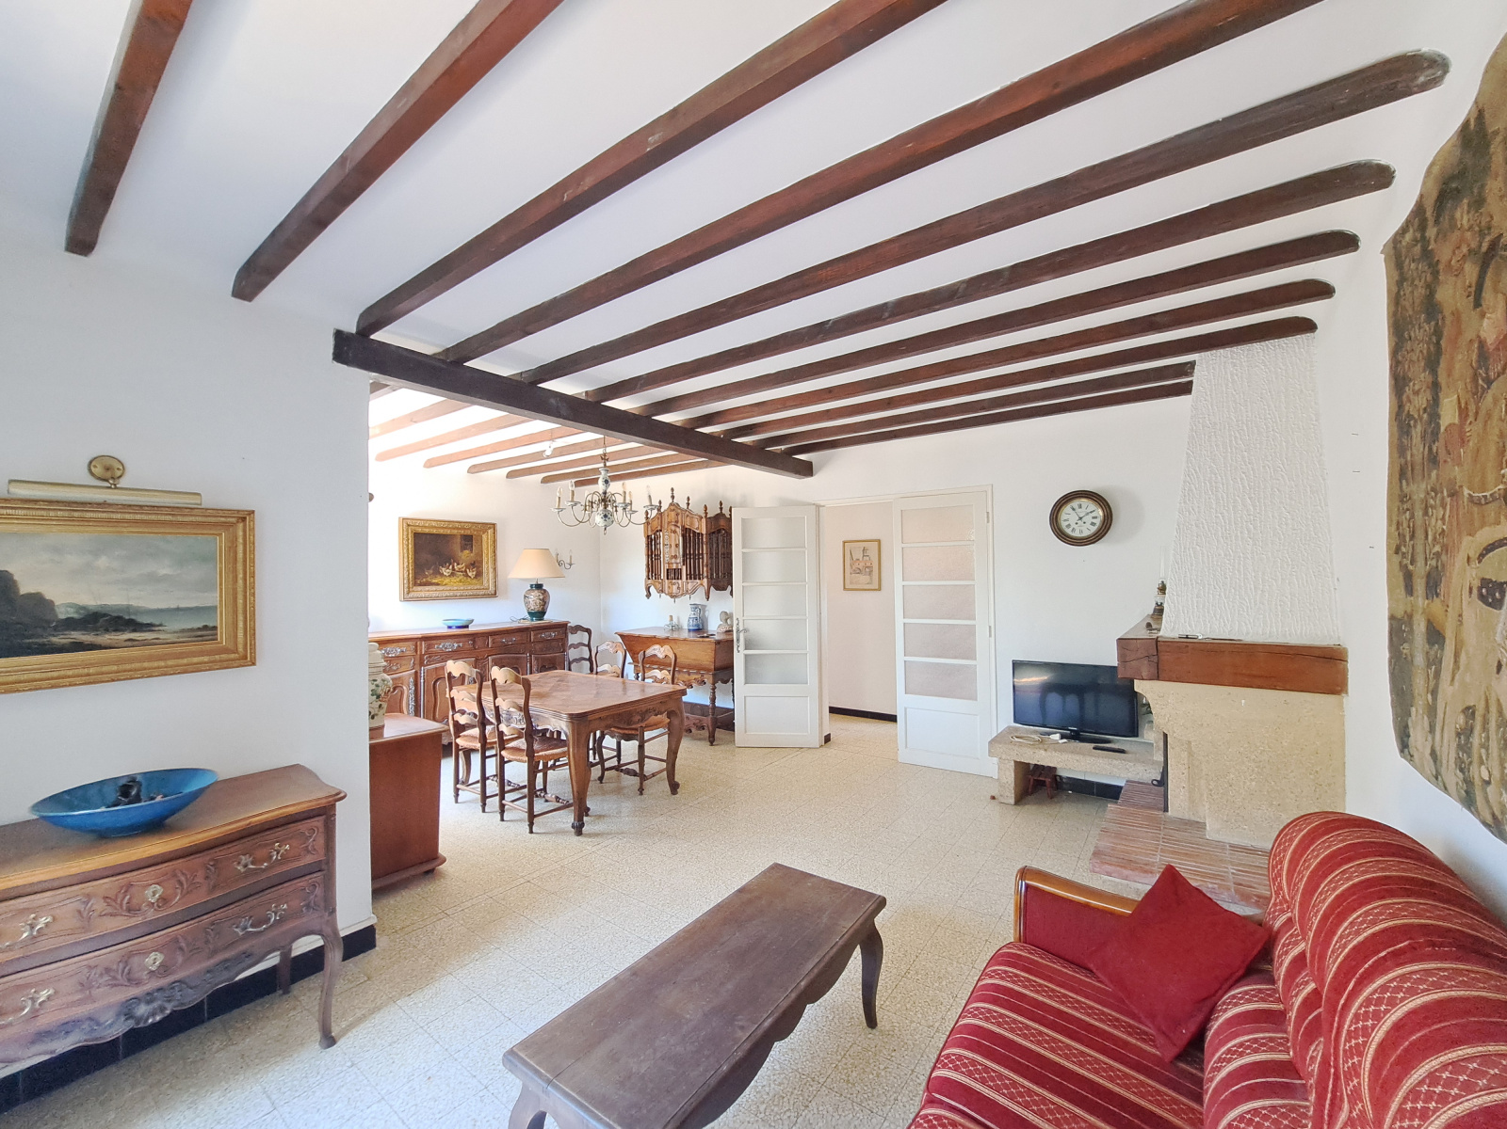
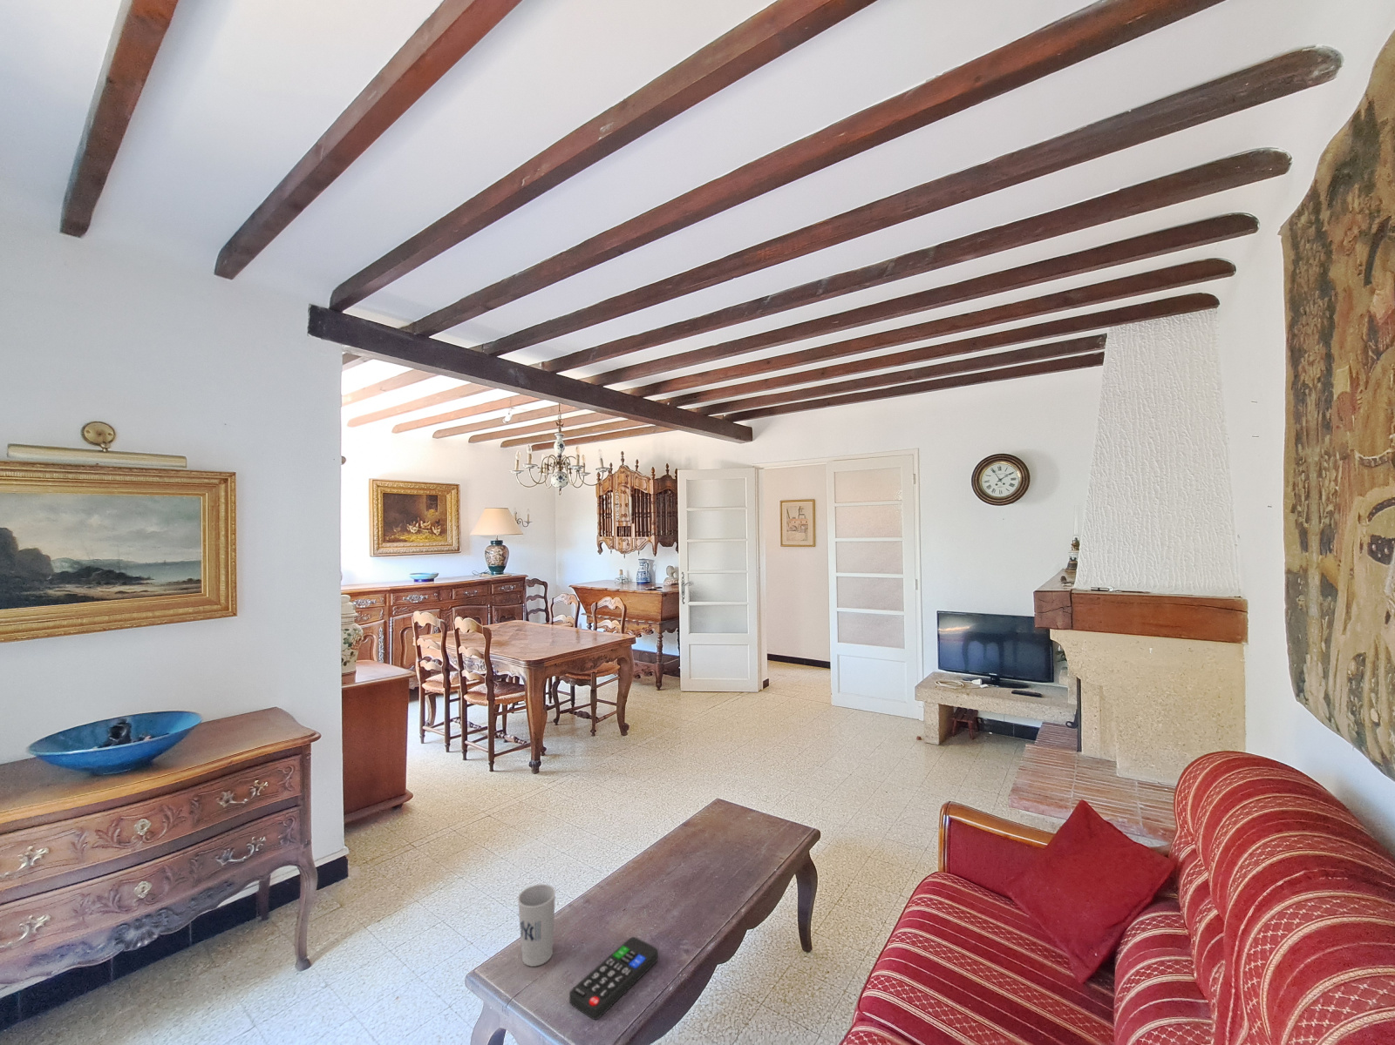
+ remote control [569,936,659,1021]
+ cup [517,883,556,967]
